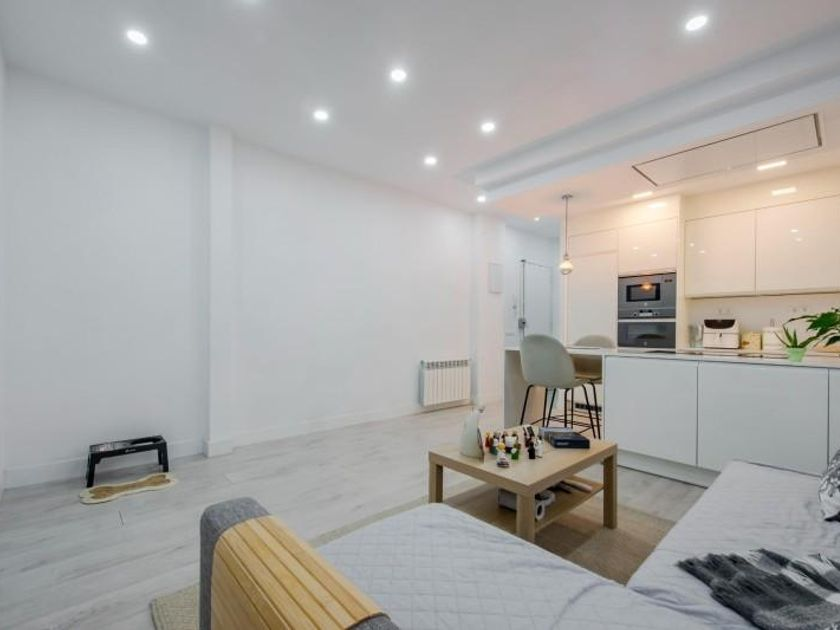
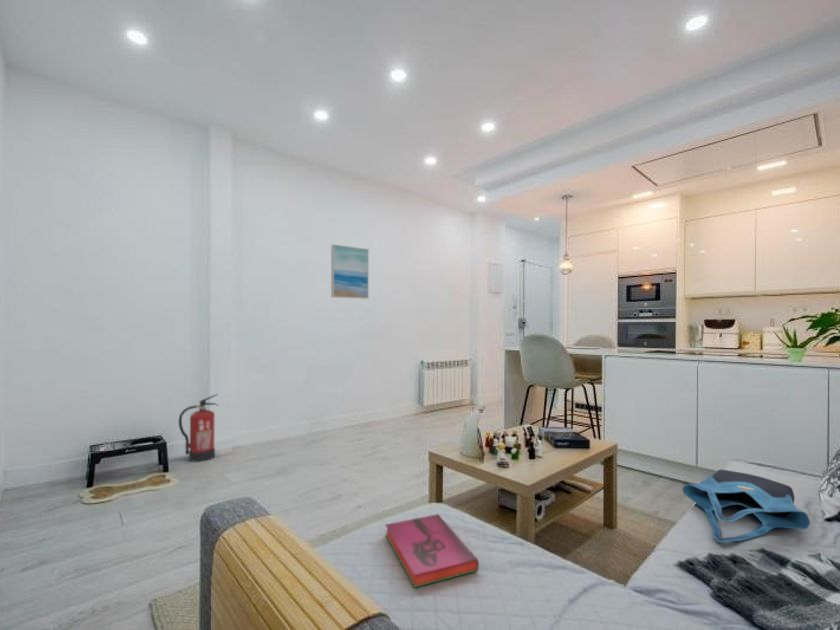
+ fire extinguisher [178,393,219,463]
+ wall art [330,243,370,300]
+ tote bag [682,469,811,543]
+ hardback book [384,513,480,589]
